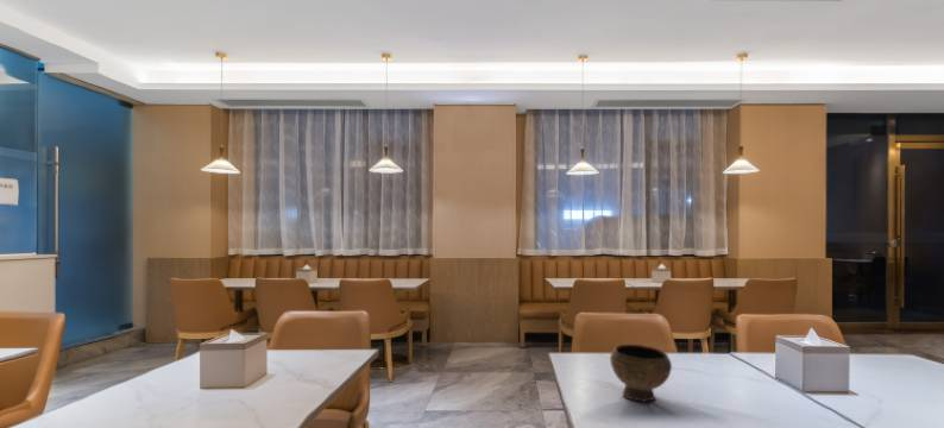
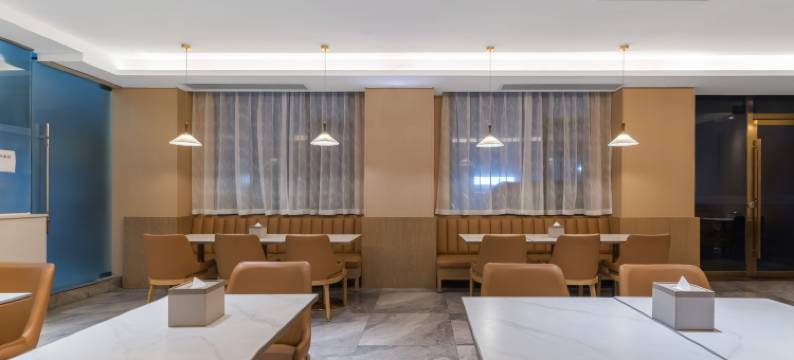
- bowl [609,344,673,403]
